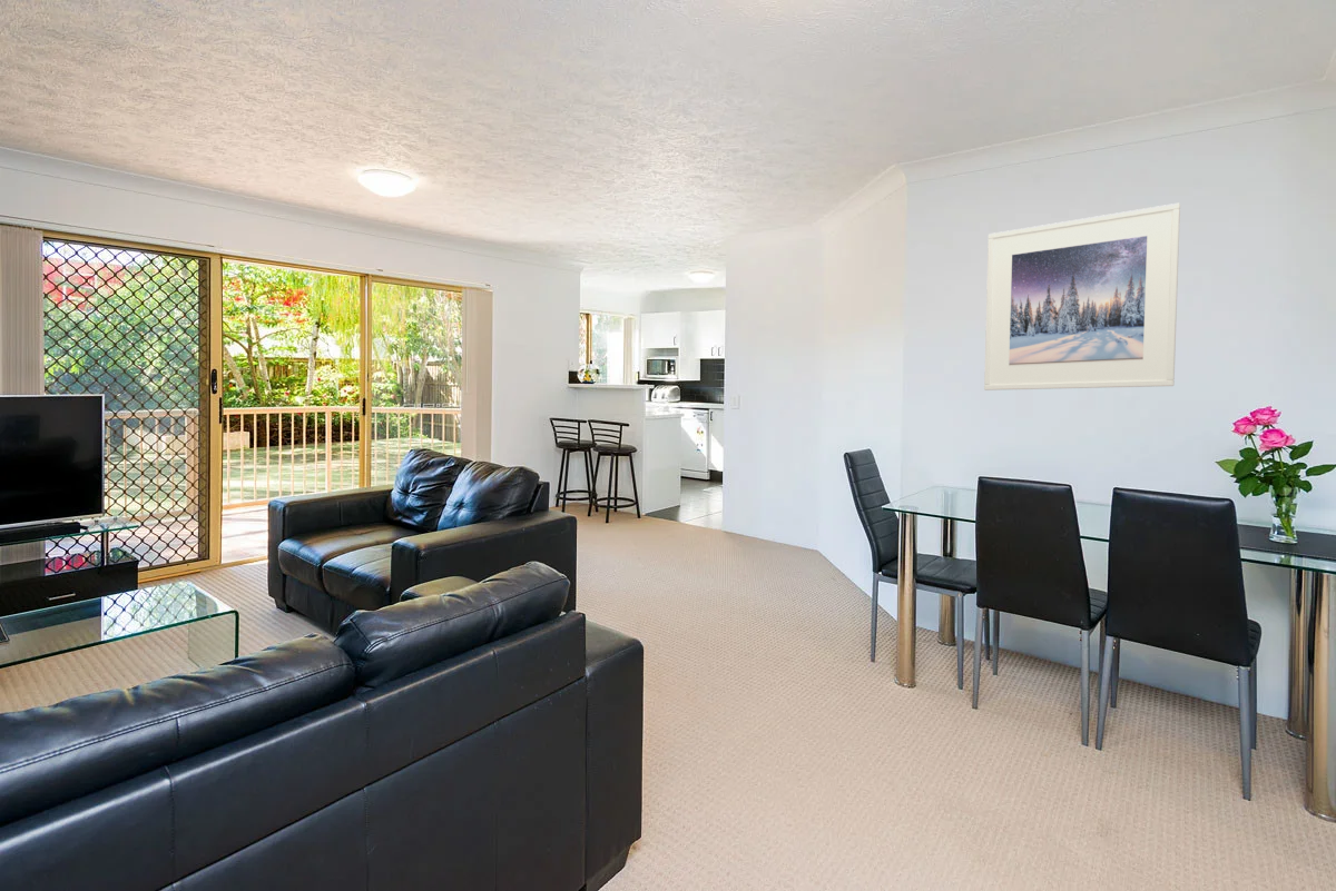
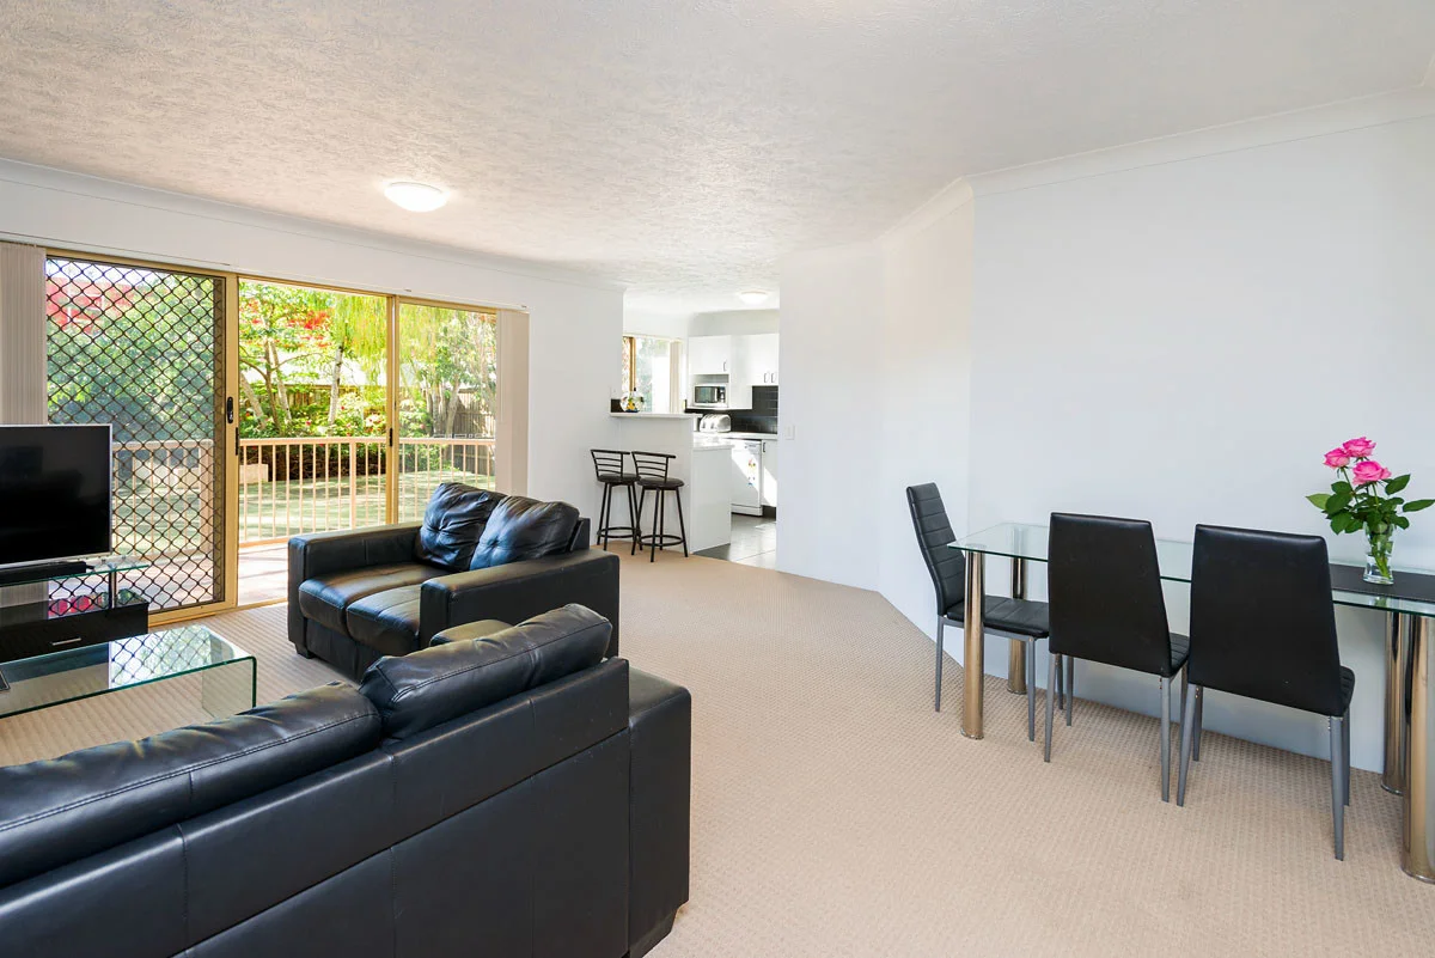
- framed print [983,202,1181,392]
